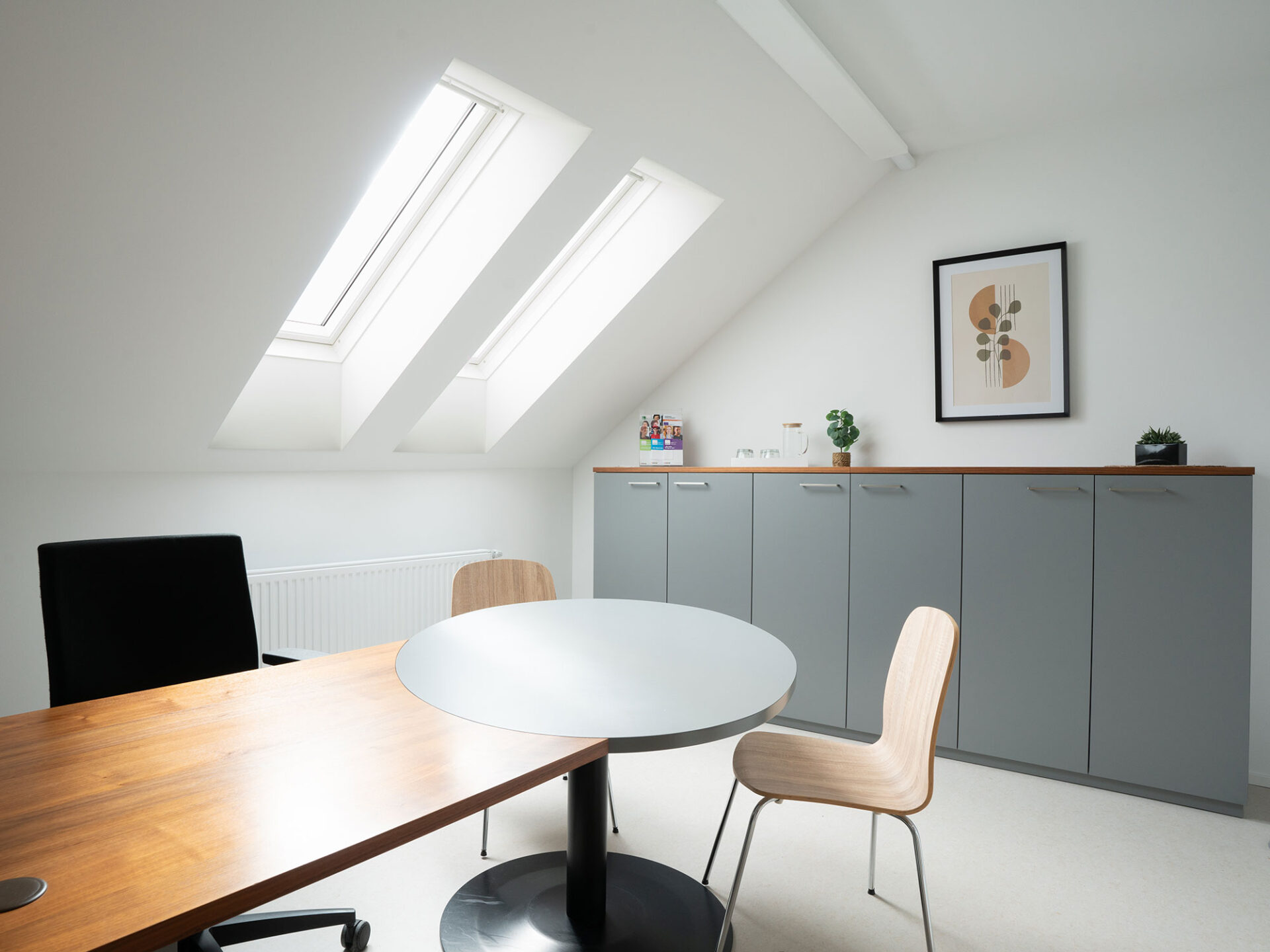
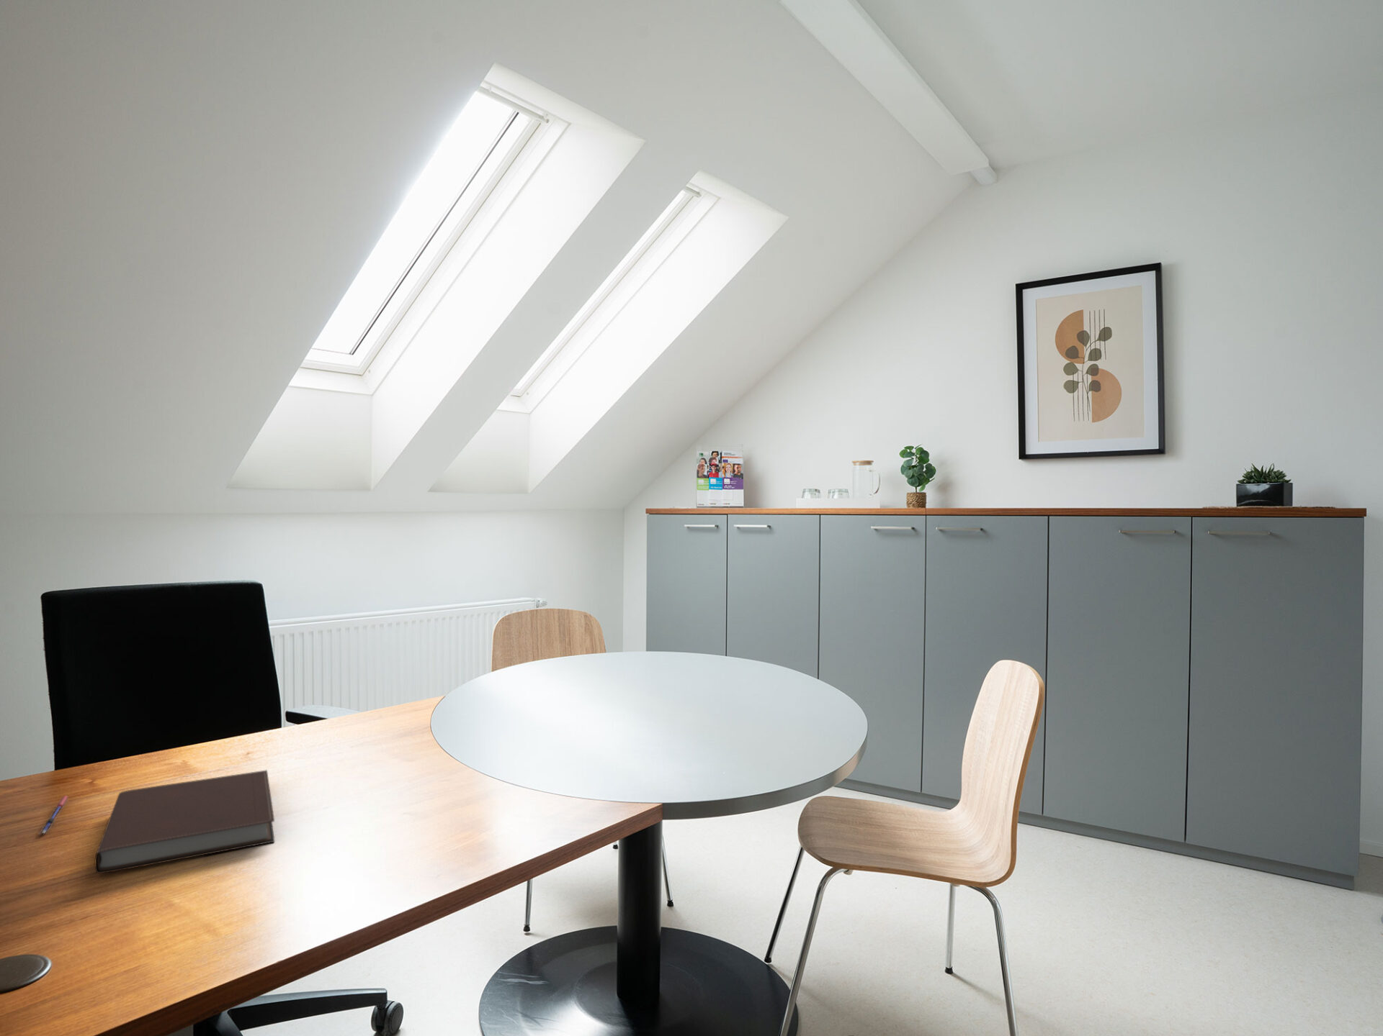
+ pen [38,795,70,836]
+ notebook [95,769,276,874]
